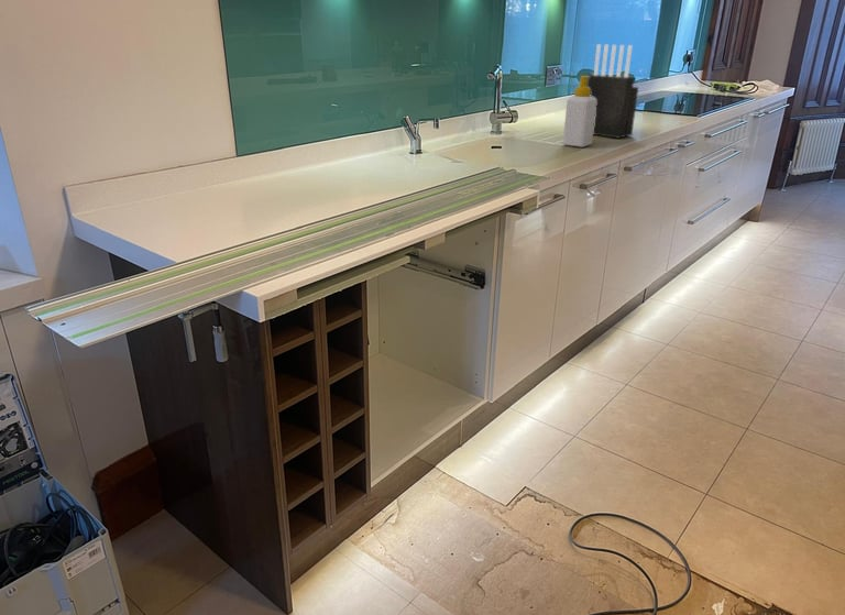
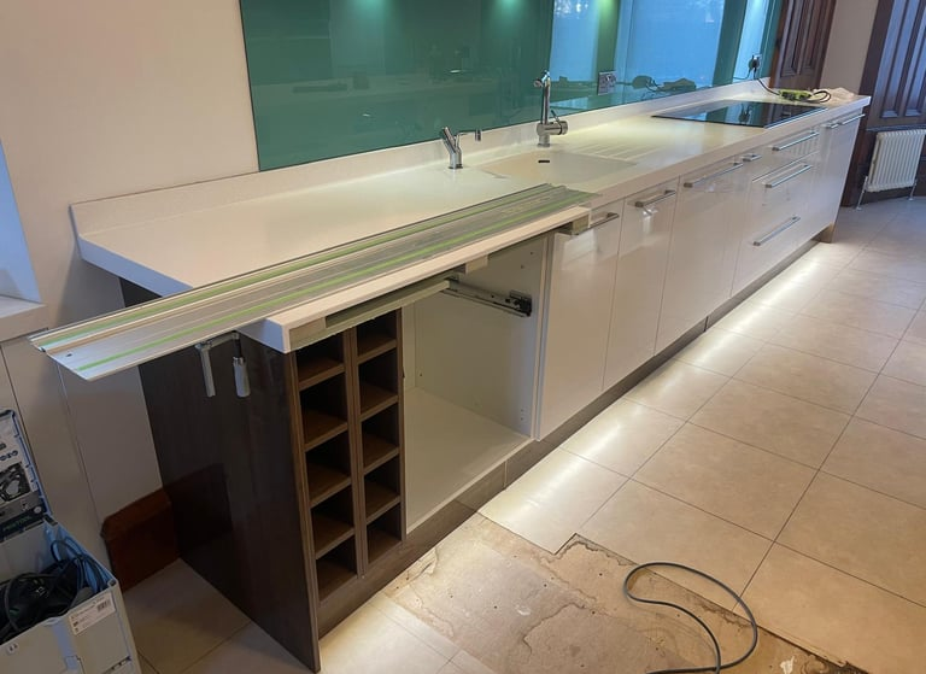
- knife block [586,43,639,140]
- soap bottle [562,75,596,149]
